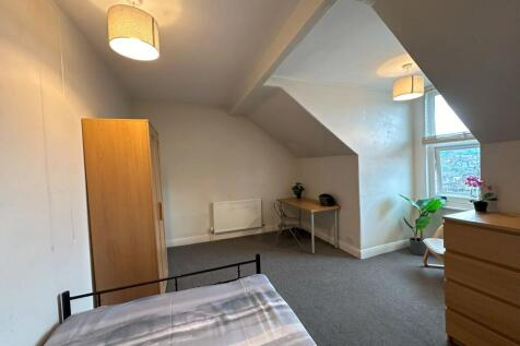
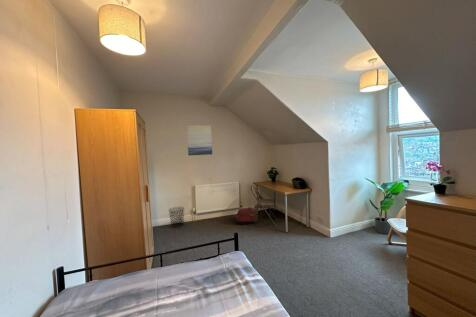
+ backpack [233,206,259,225]
+ wall art [186,124,213,156]
+ waste bin [167,206,186,229]
